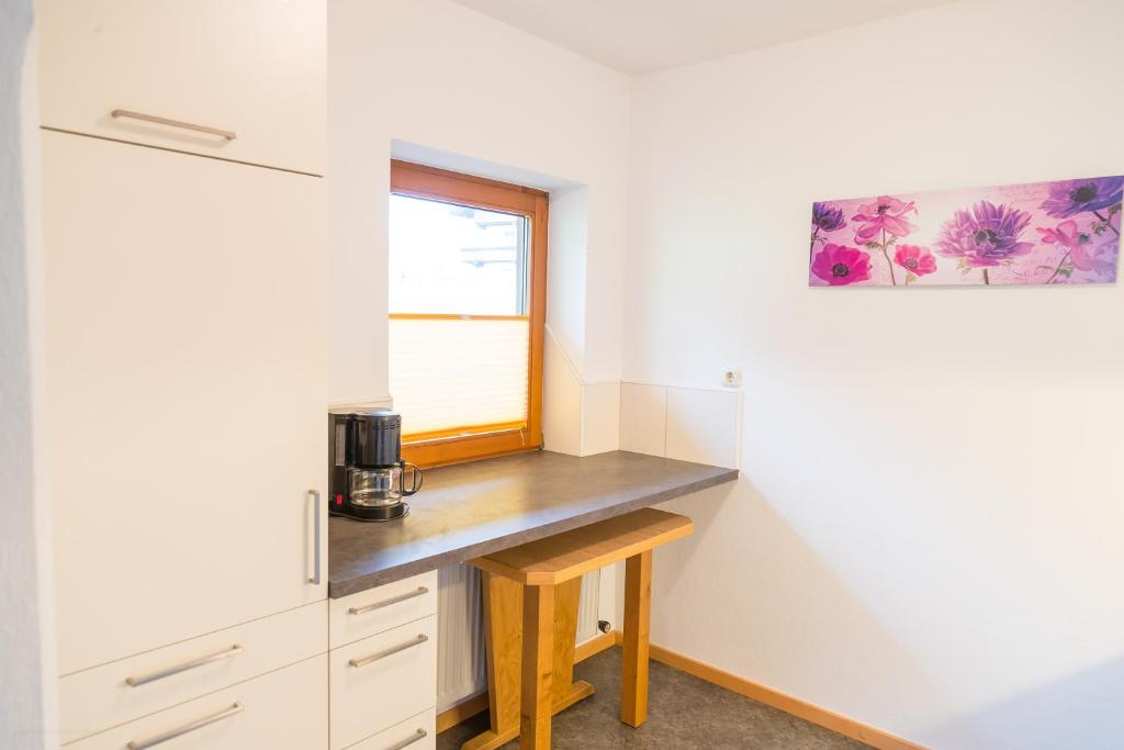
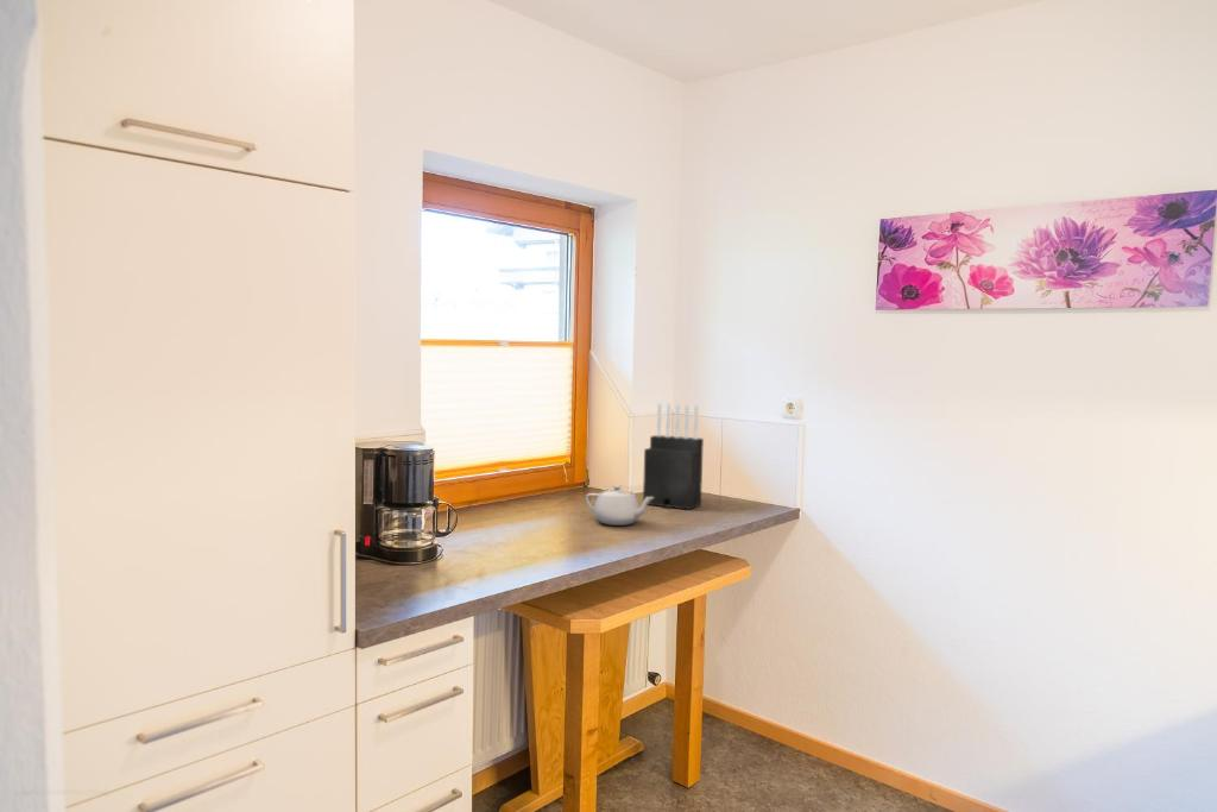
+ knife block [642,402,705,511]
+ teapot [585,484,654,527]
